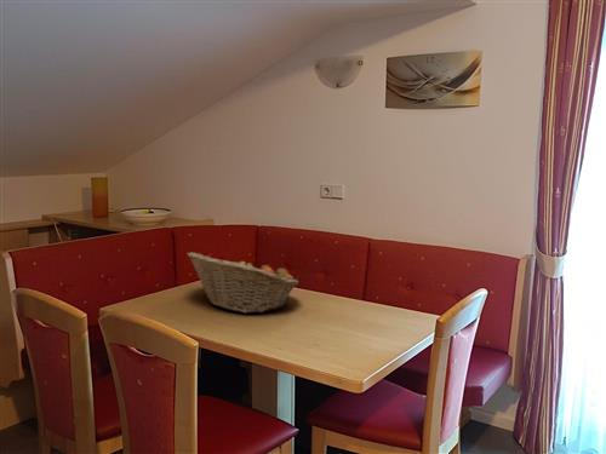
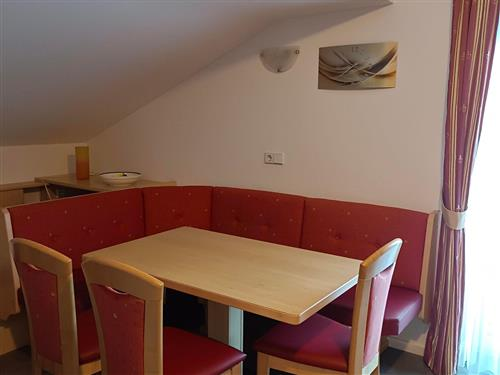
- fruit basket [187,251,299,314]
